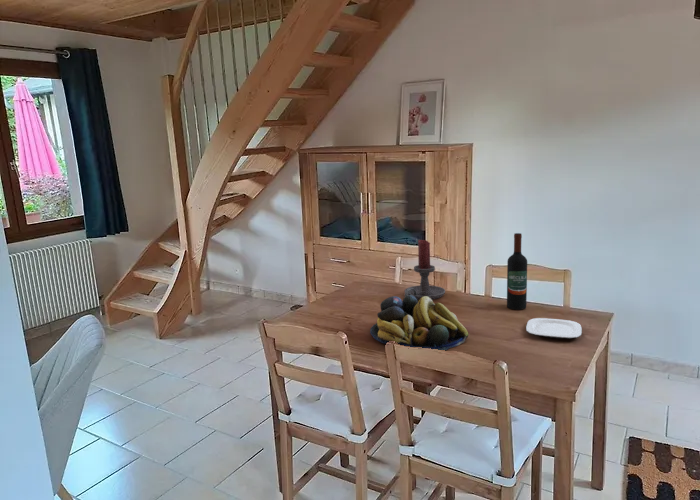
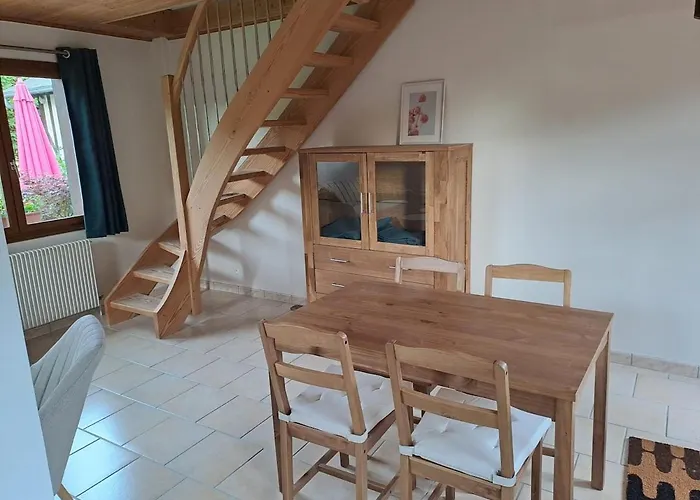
- wine bottle [506,232,528,311]
- fruit bowl [369,295,469,352]
- plate [525,317,583,339]
- candle holder [404,239,446,300]
